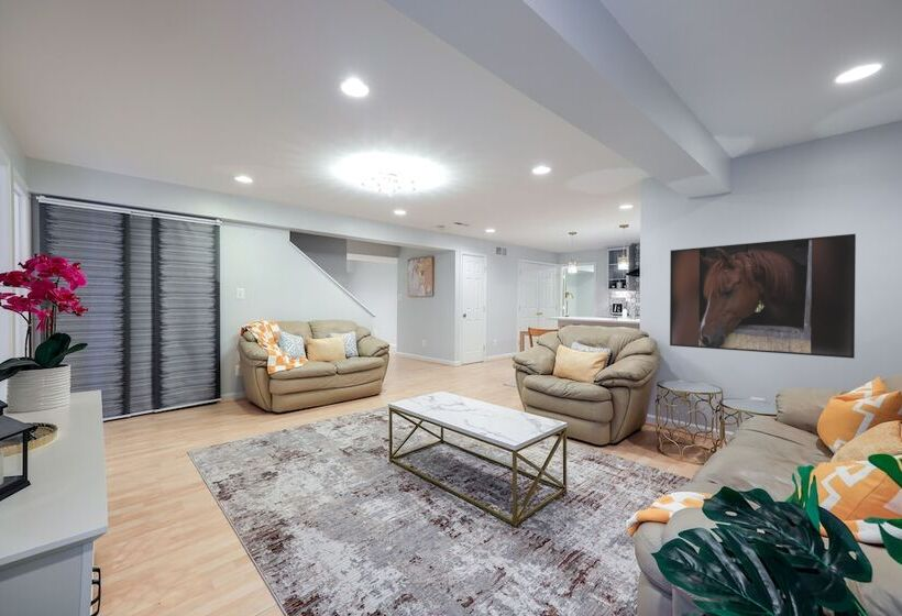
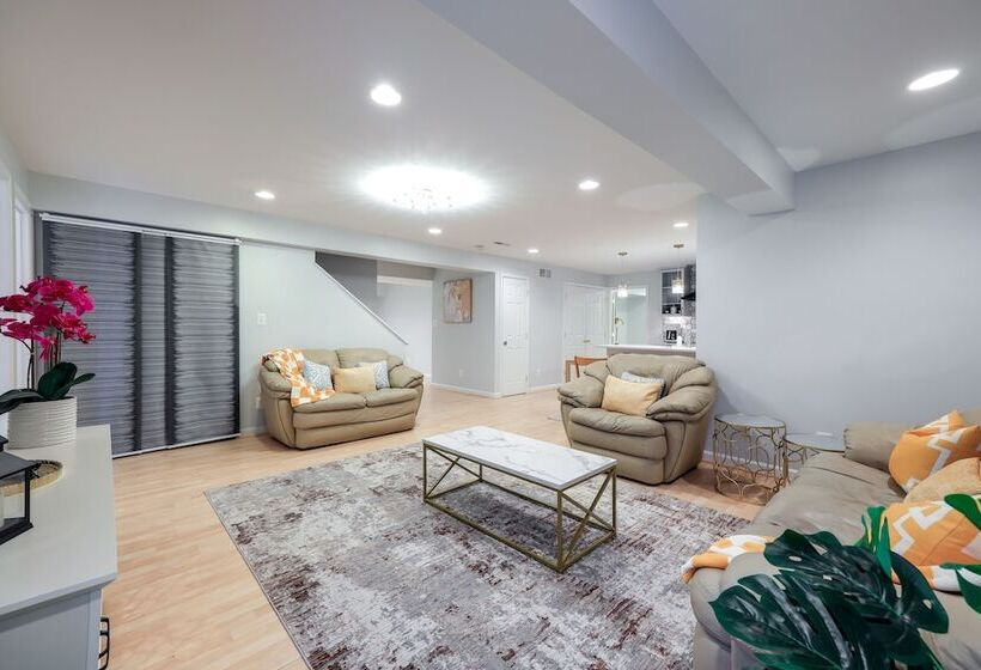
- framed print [669,233,857,360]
